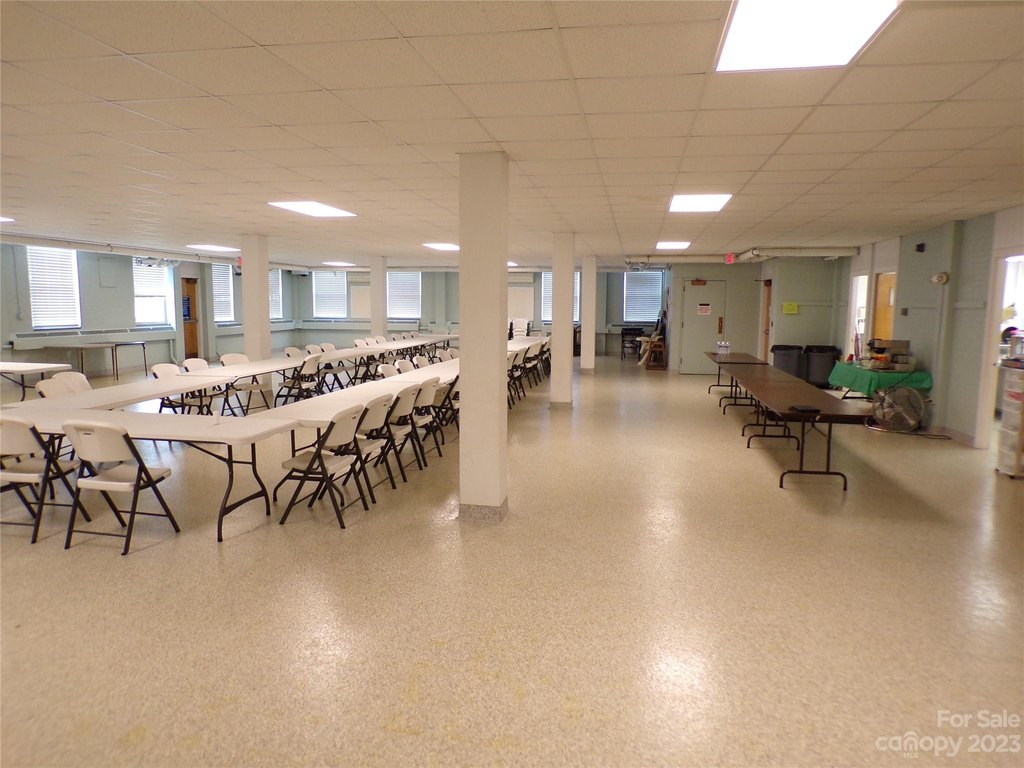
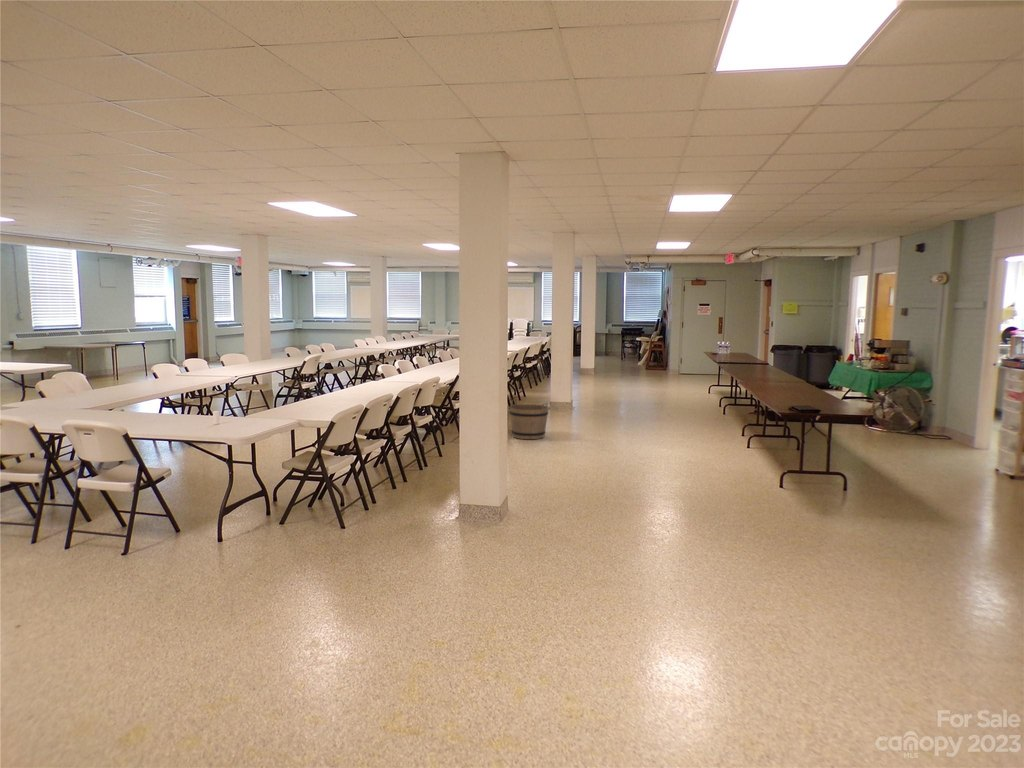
+ bucket [508,398,550,440]
